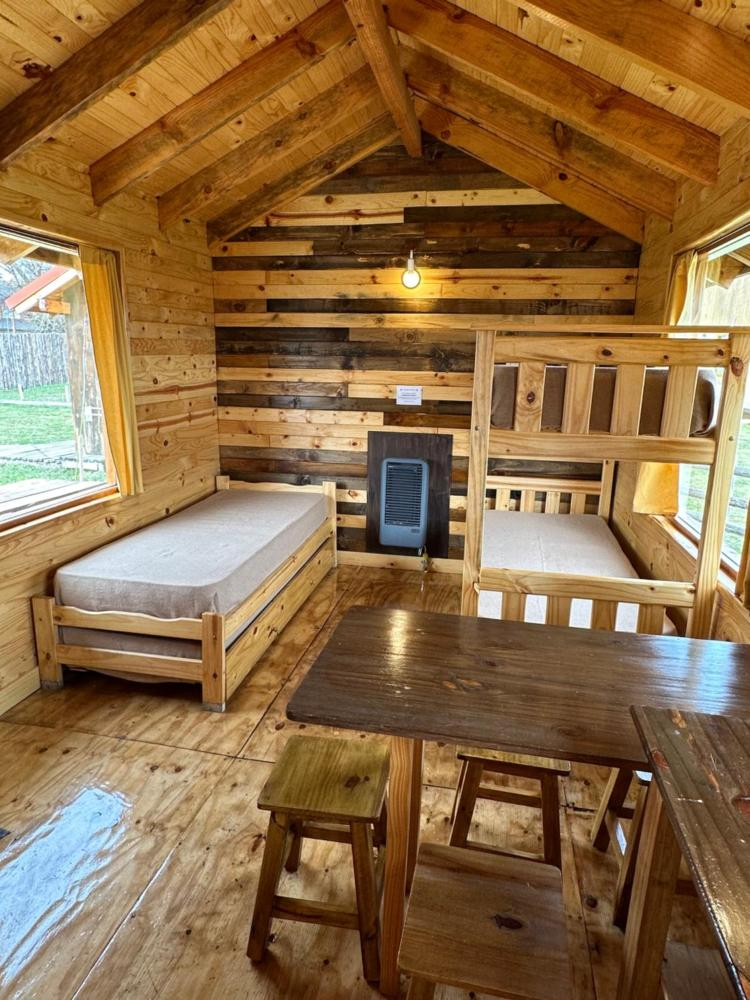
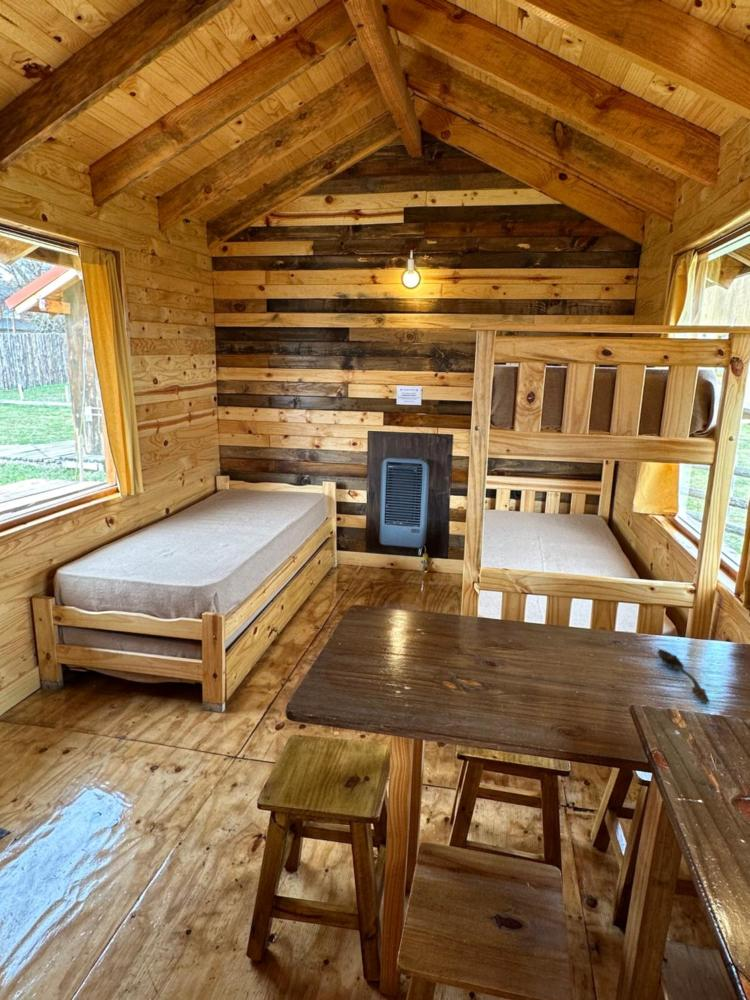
+ spoon [657,648,711,705]
